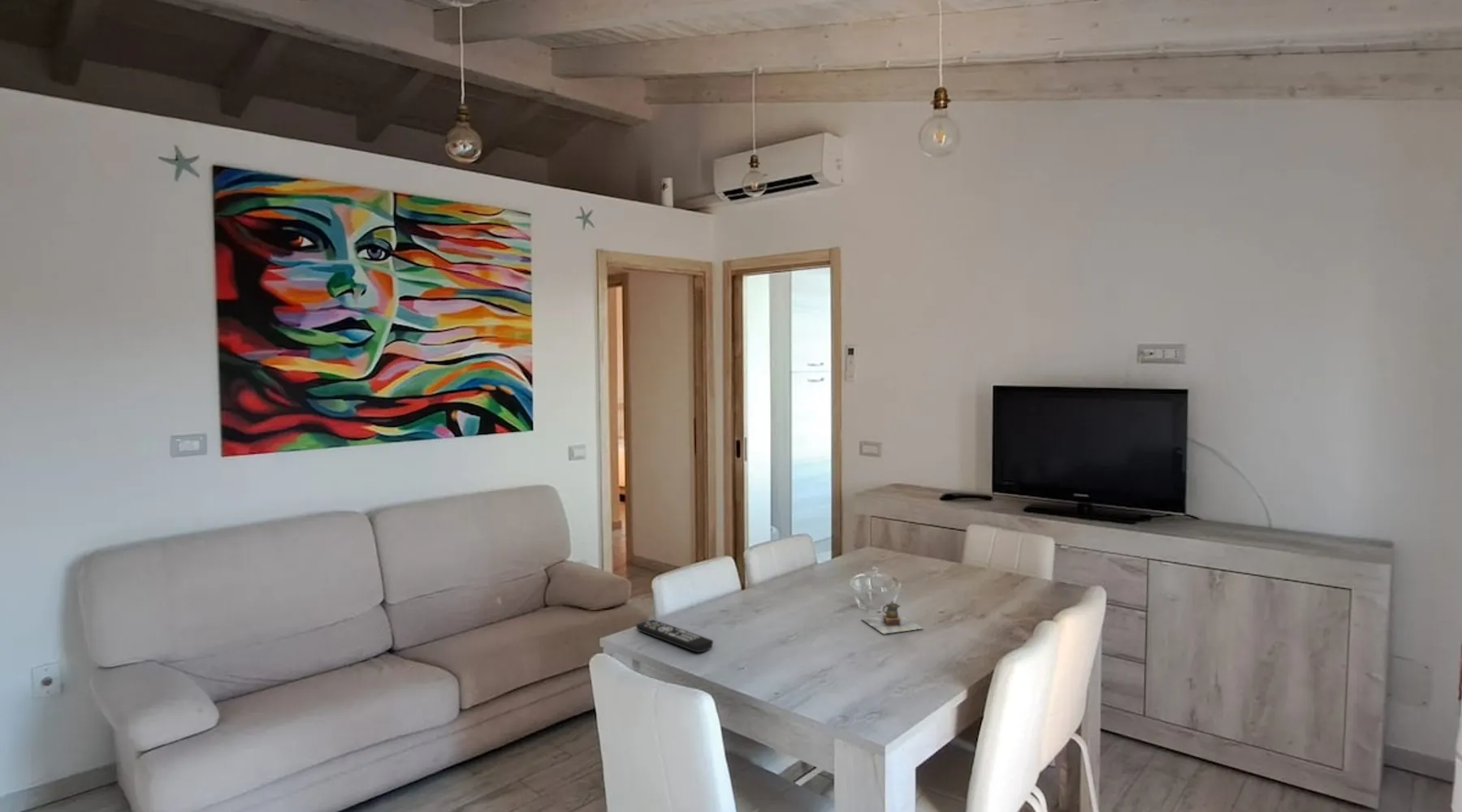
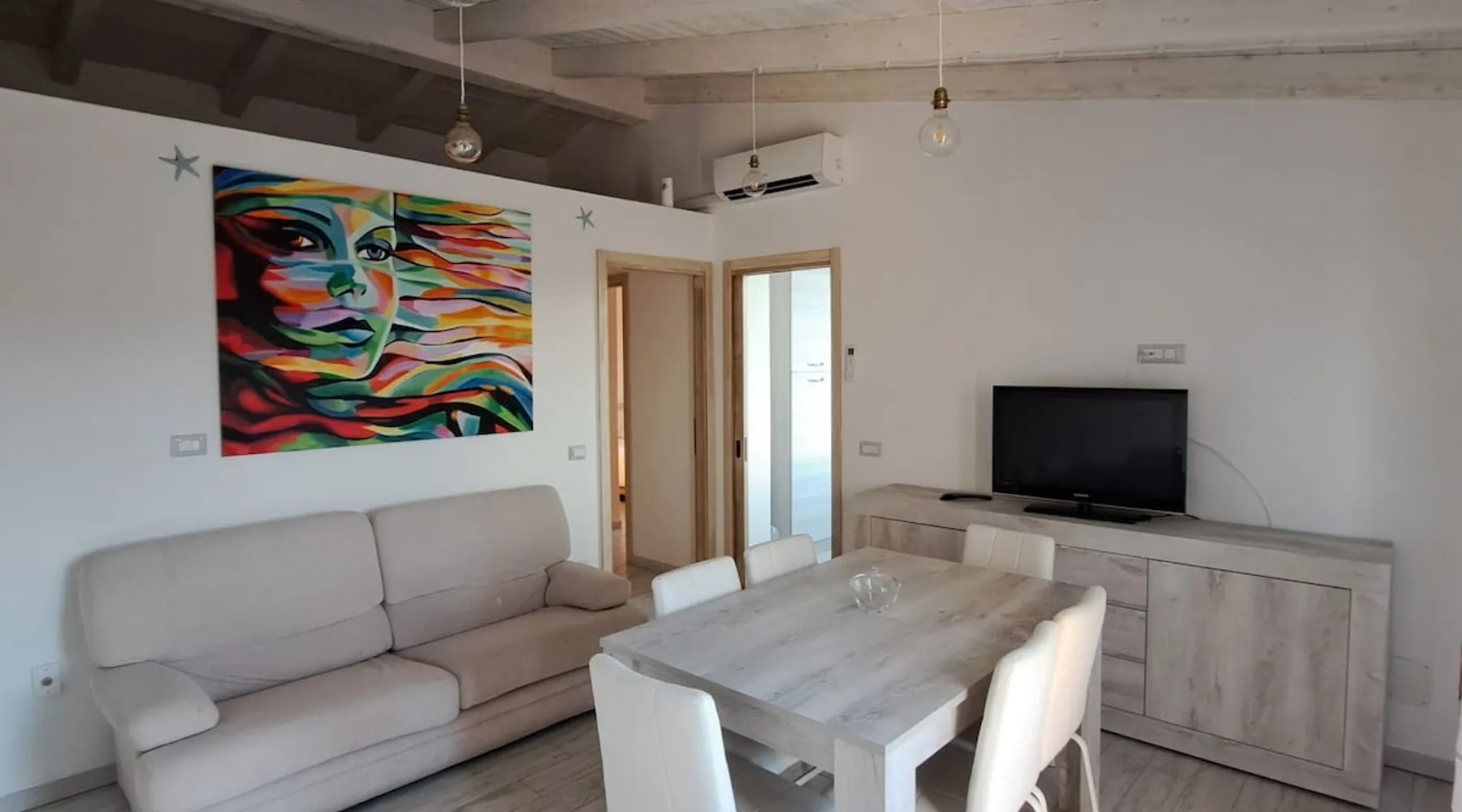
- remote control [635,619,714,654]
- teapot [861,600,925,635]
